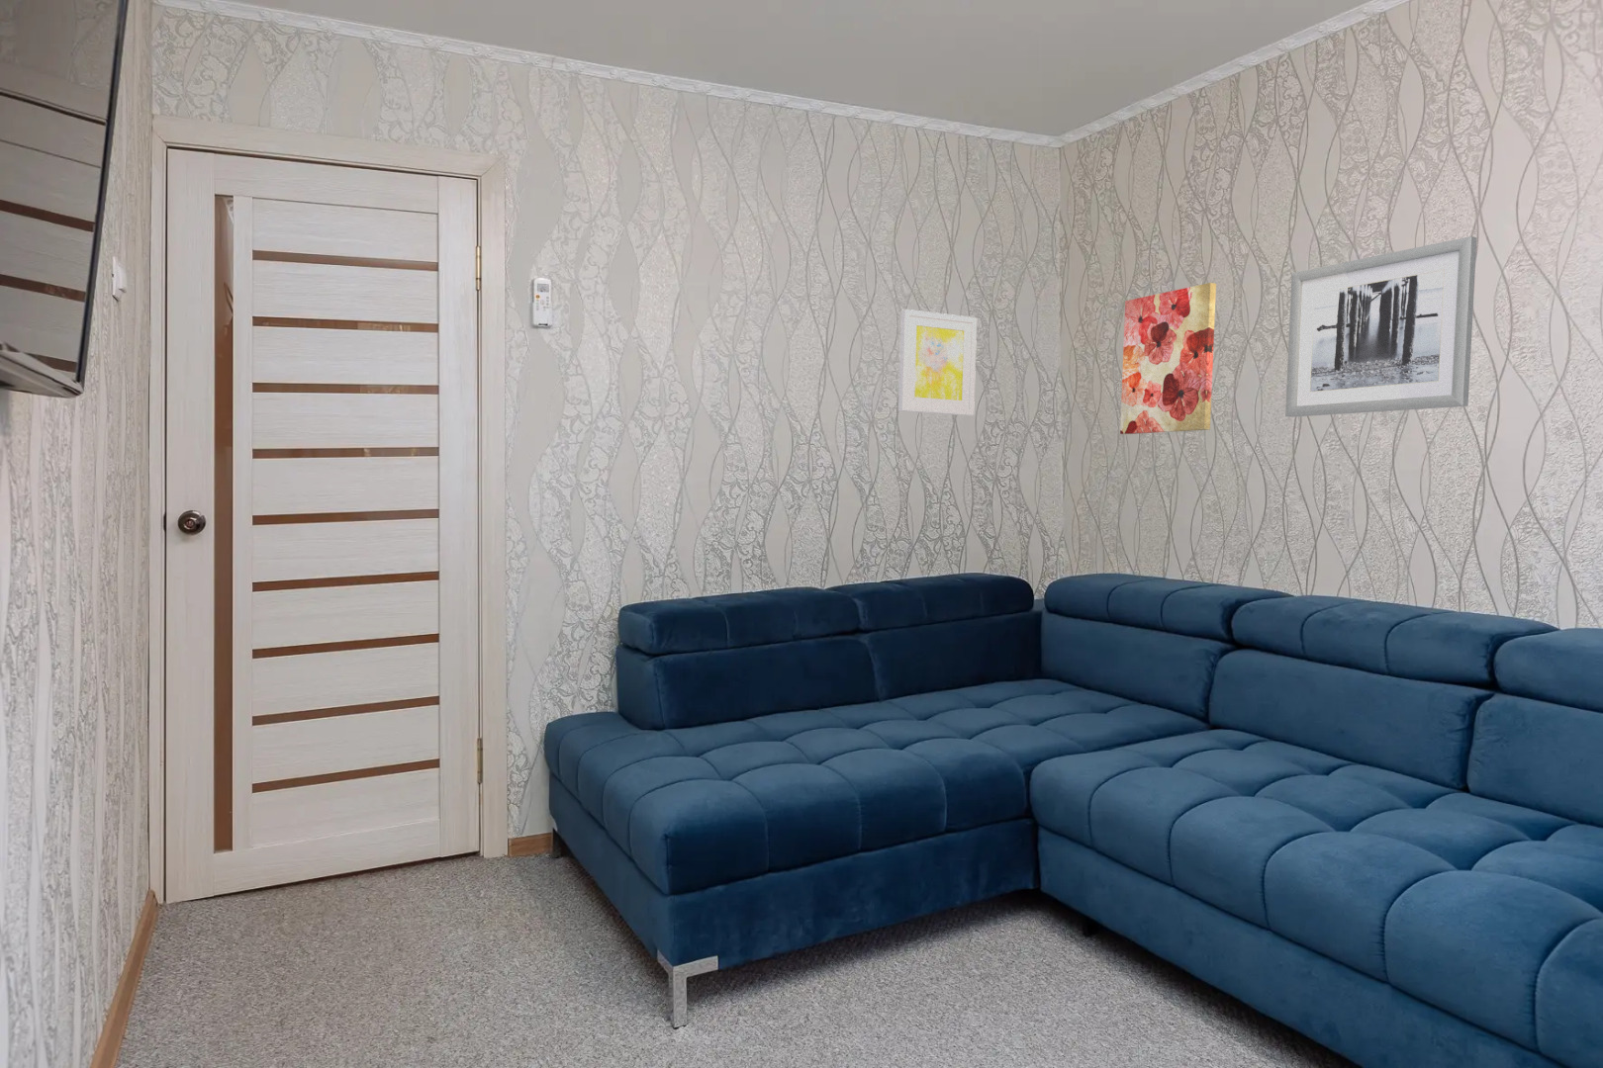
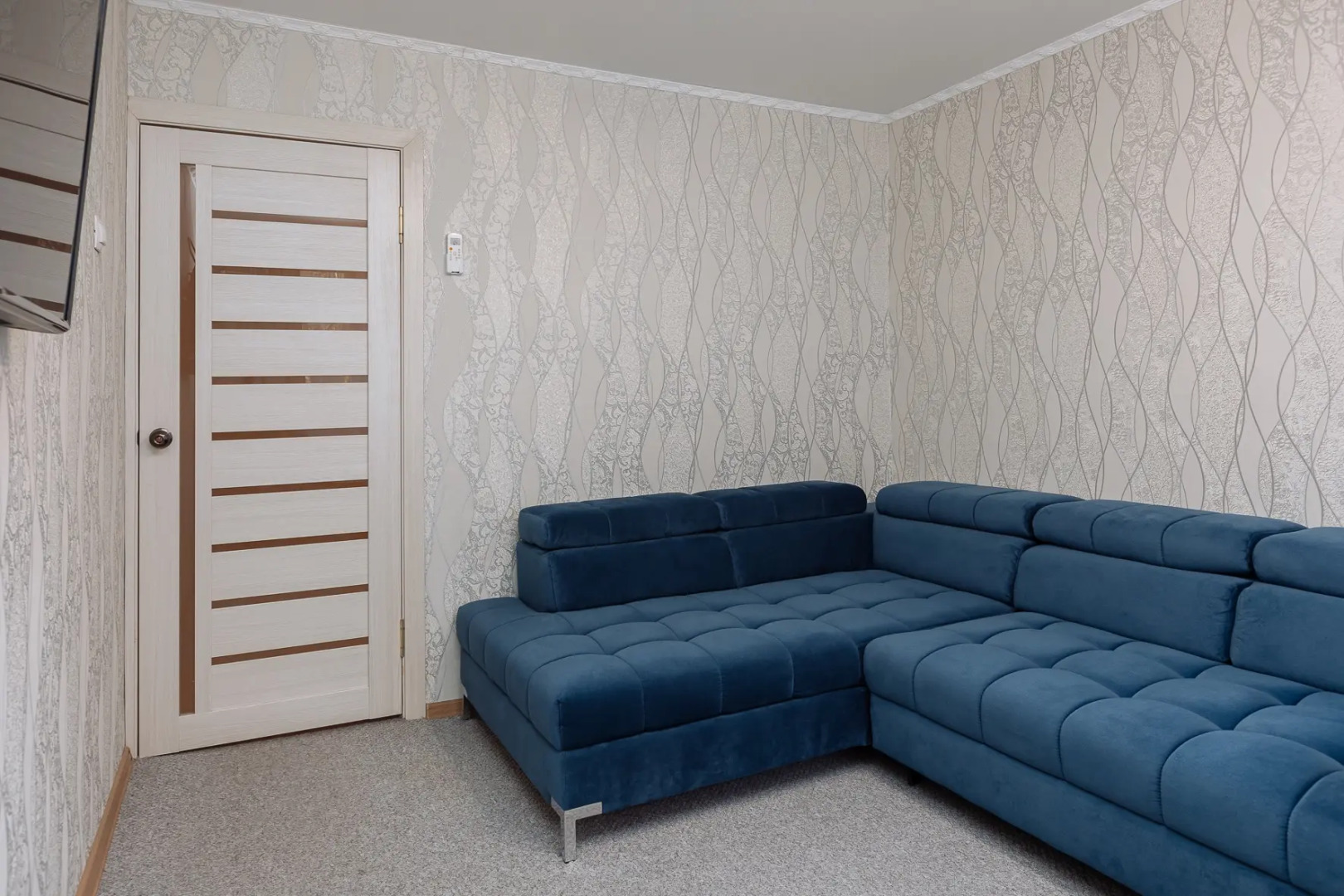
- wall art [1285,235,1478,418]
- wall art [897,309,978,416]
- wall art [1119,281,1217,435]
